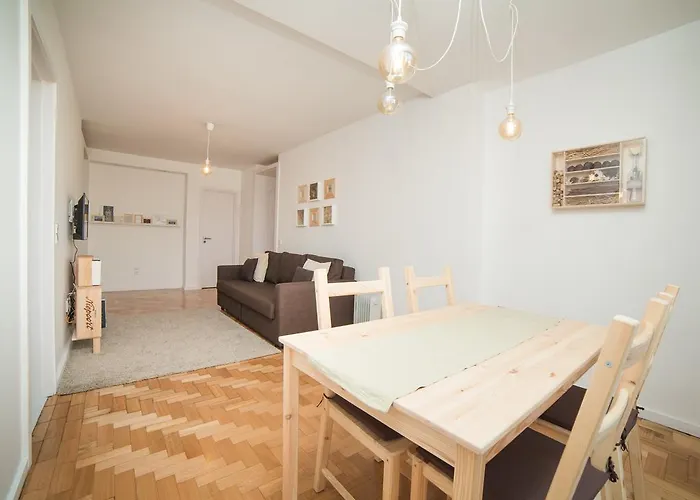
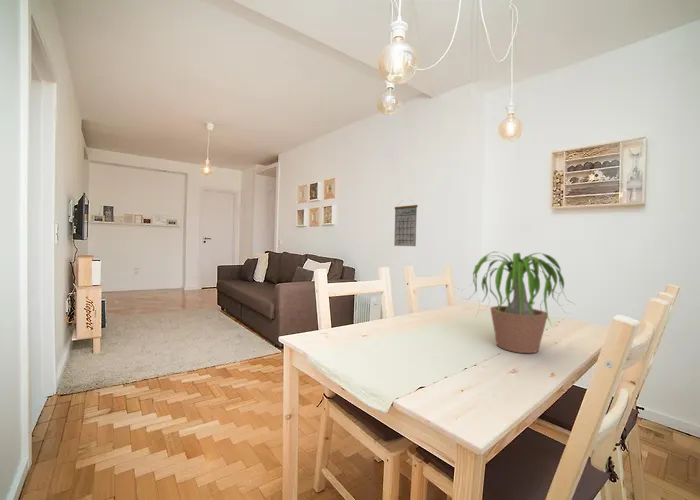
+ potted plant [453,251,575,354]
+ calendar [393,199,419,247]
